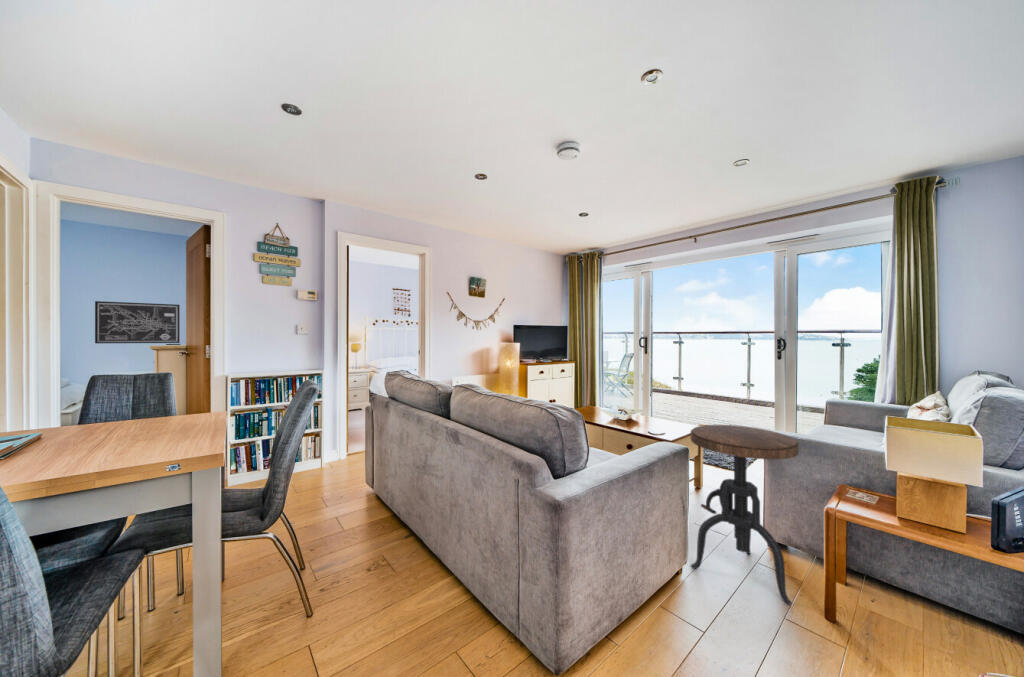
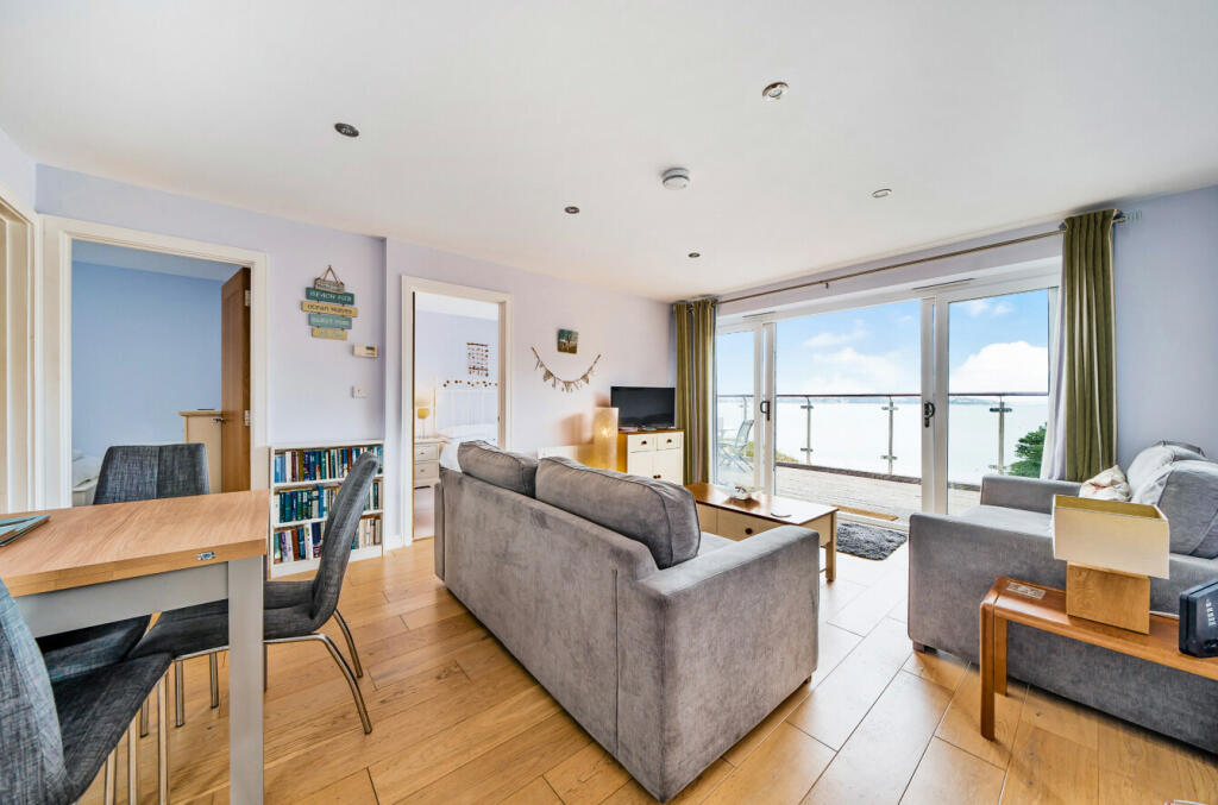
- wall art [94,300,181,344]
- side table [690,424,800,606]
